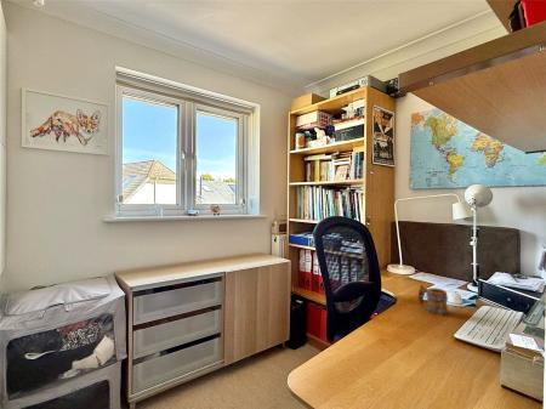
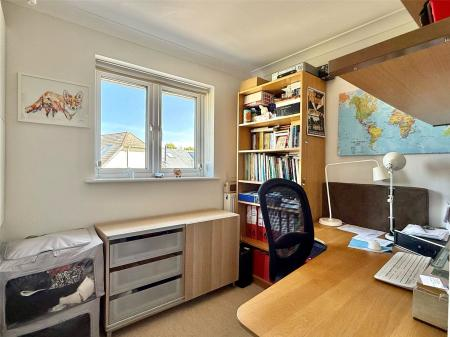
- mug [417,284,449,317]
